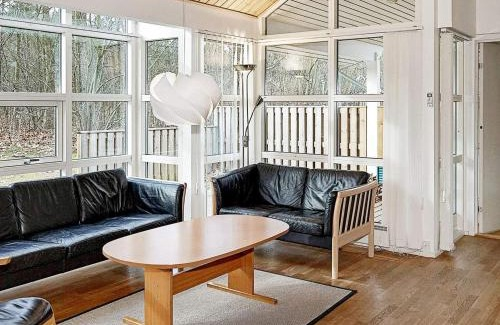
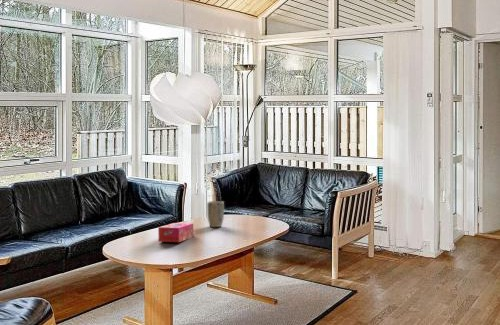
+ plant pot [206,200,225,228]
+ tissue box [157,222,194,243]
